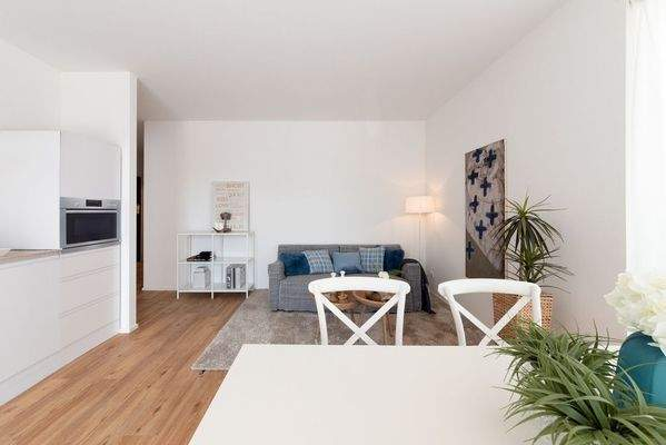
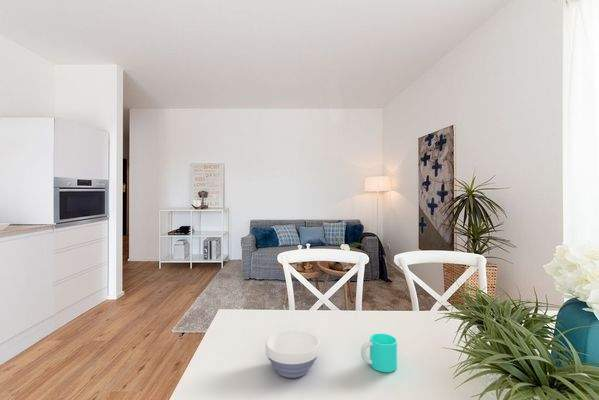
+ bowl [264,329,321,379]
+ cup [360,332,398,373]
